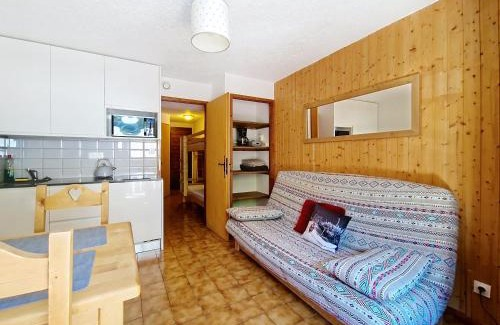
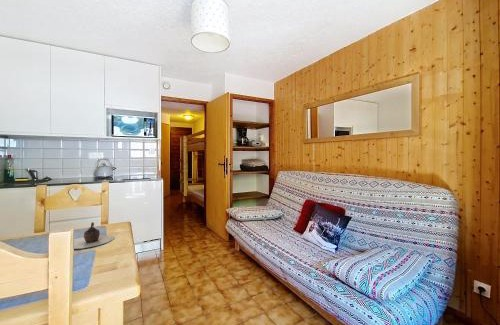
+ teapot [73,221,116,250]
